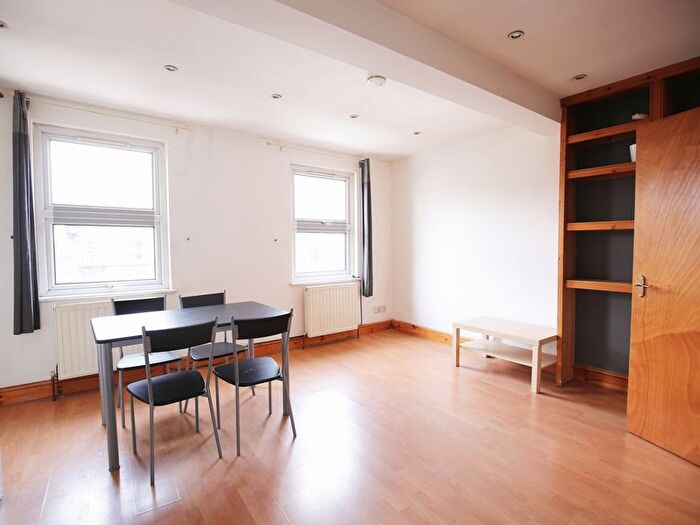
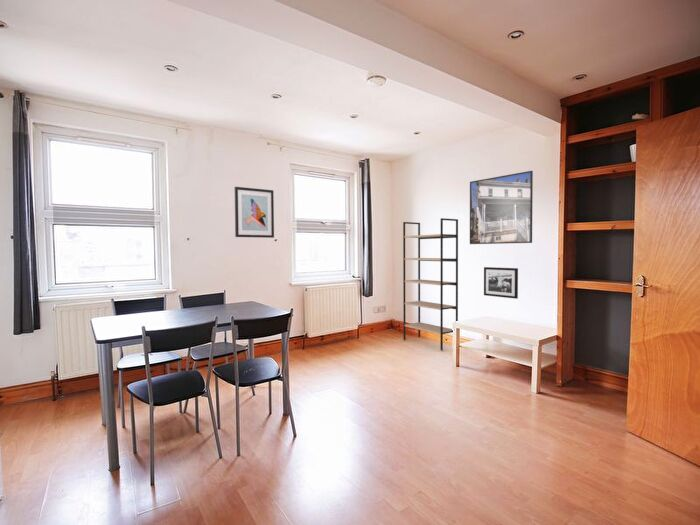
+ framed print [469,170,534,245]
+ picture frame [483,266,519,300]
+ shelving unit [402,217,459,351]
+ wall art [234,186,275,239]
